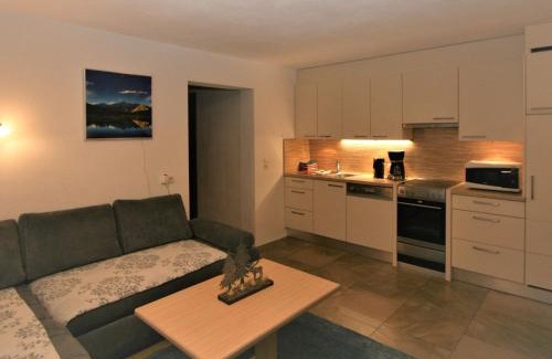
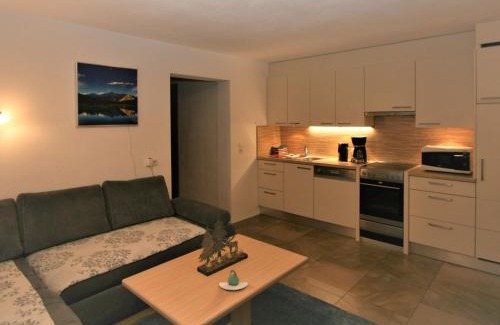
+ teapot [218,269,249,291]
